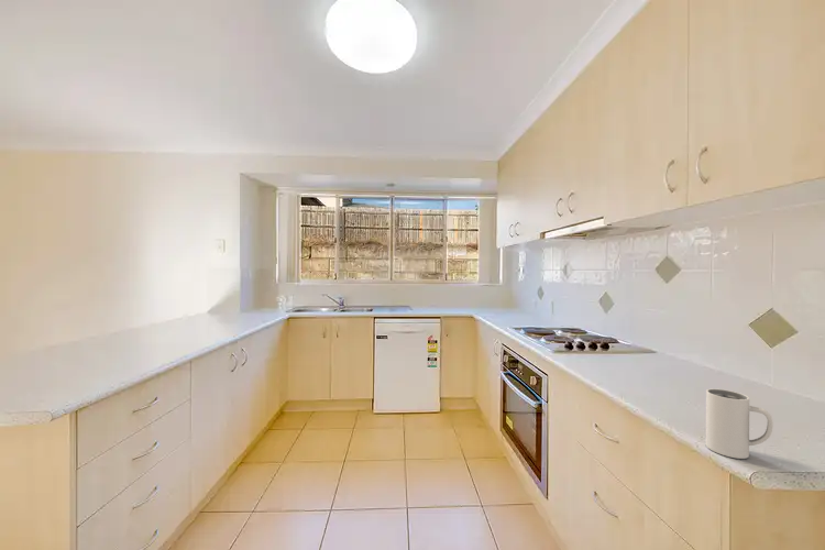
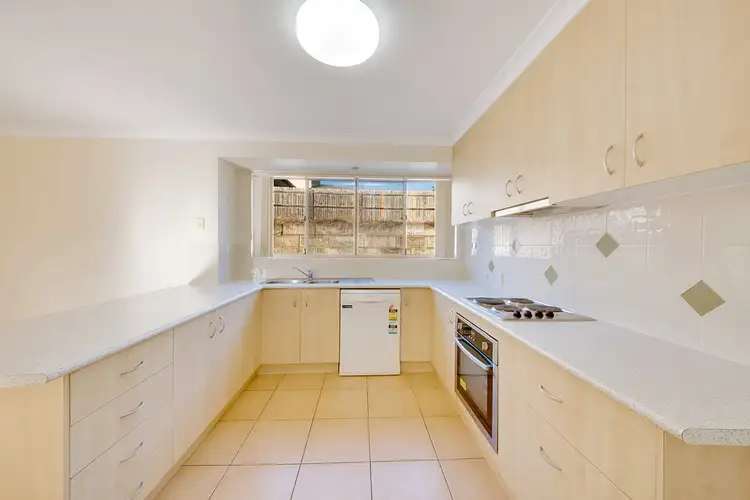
- mug [705,387,774,460]
